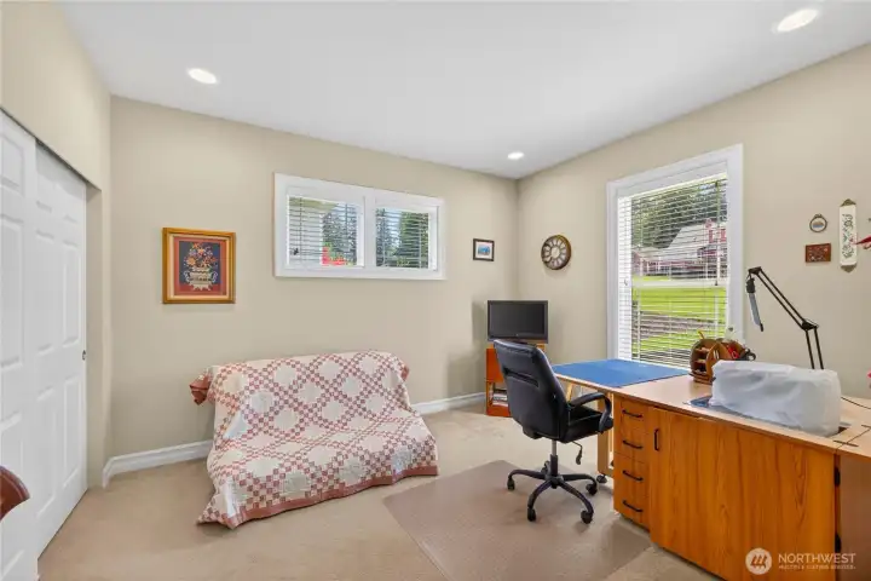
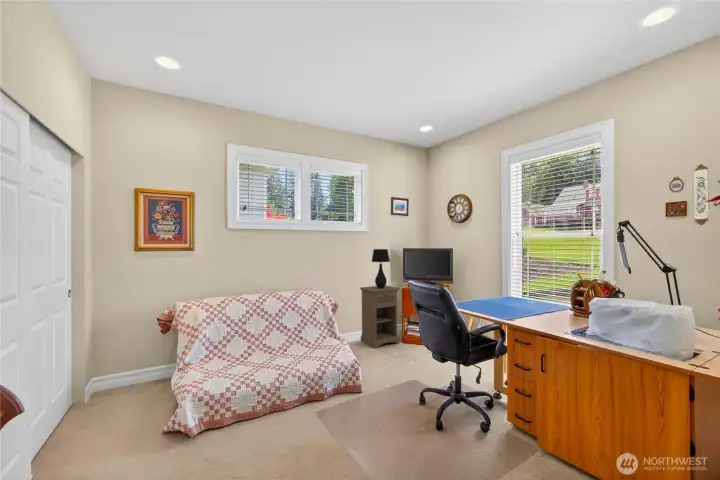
+ nightstand [359,284,401,349]
+ table lamp [371,248,391,289]
